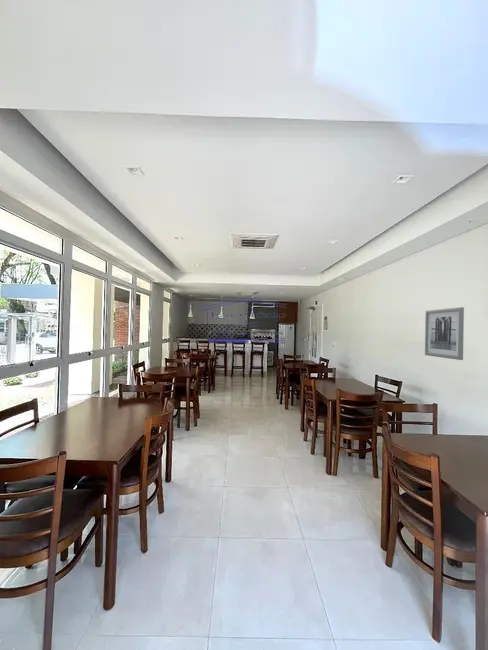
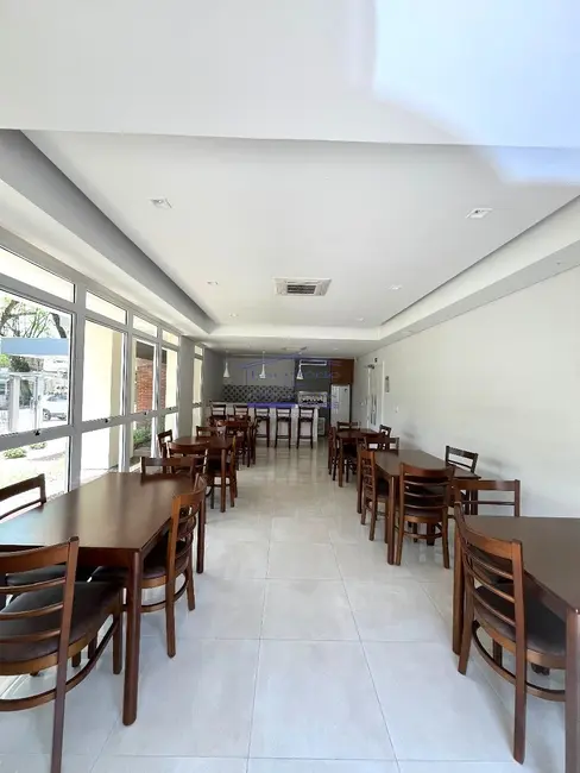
- wall art [424,306,465,361]
